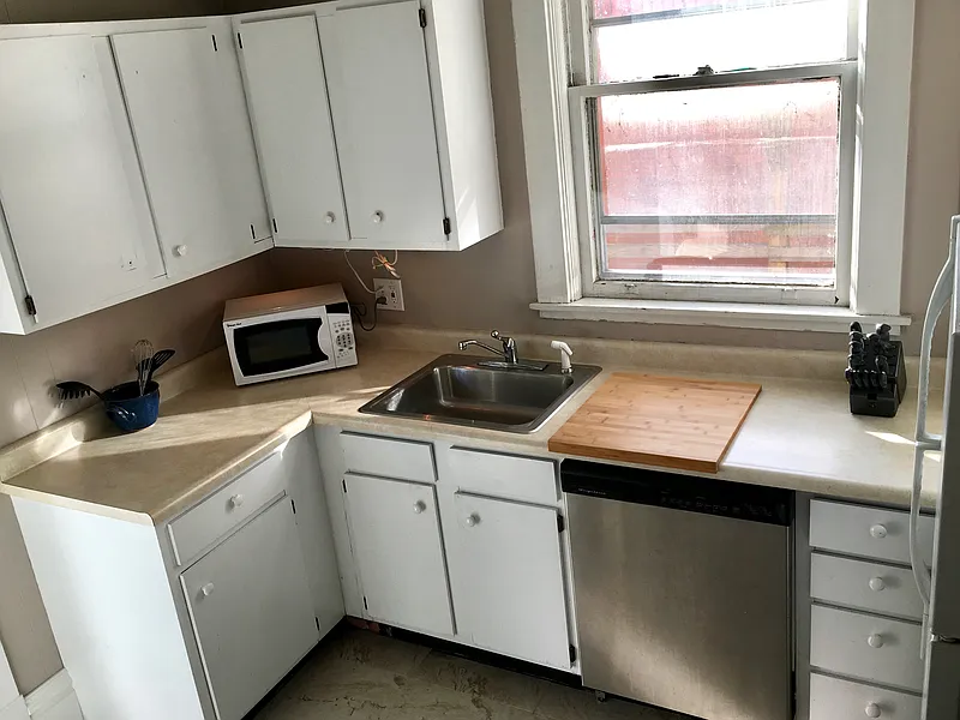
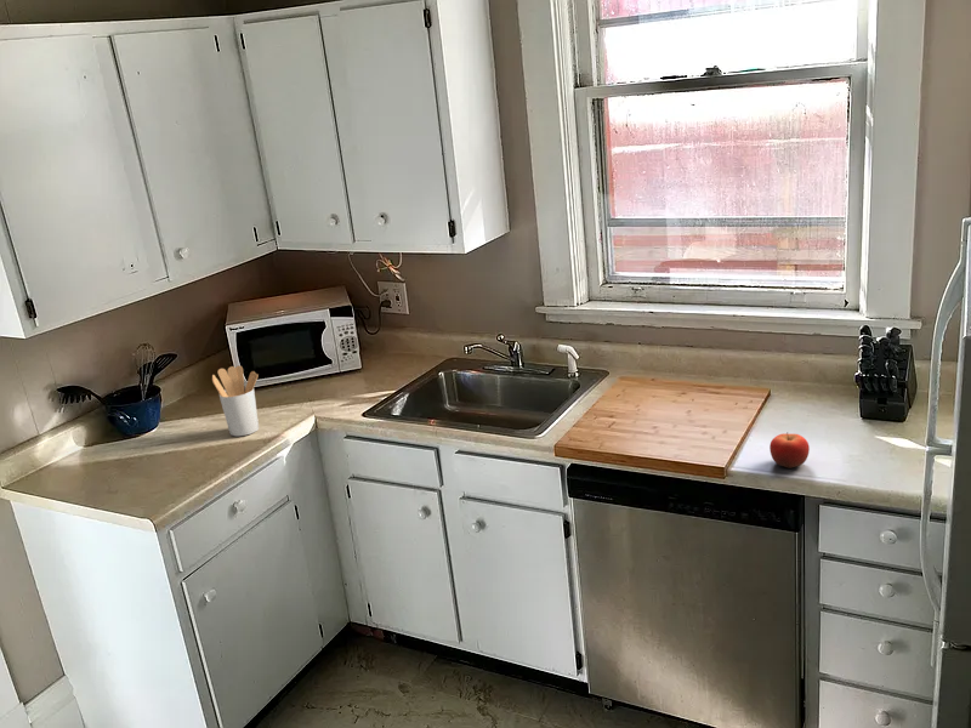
+ utensil holder [211,364,260,437]
+ fruit [768,431,811,470]
